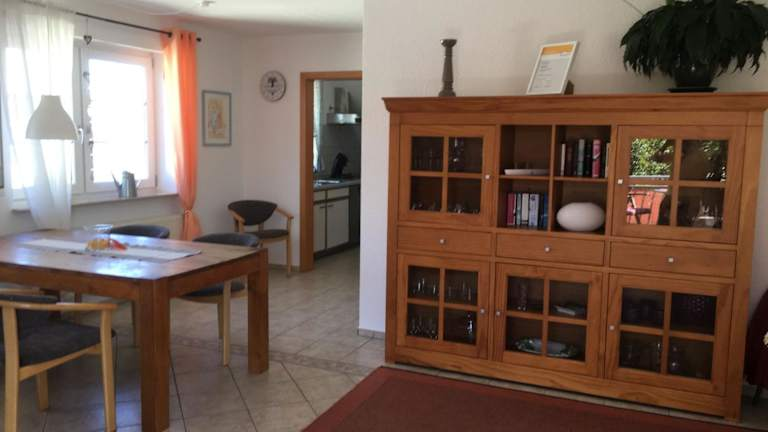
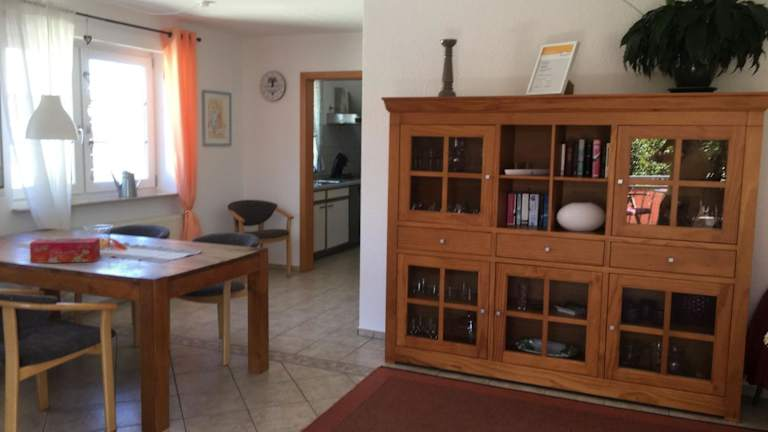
+ tissue box [29,237,101,264]
